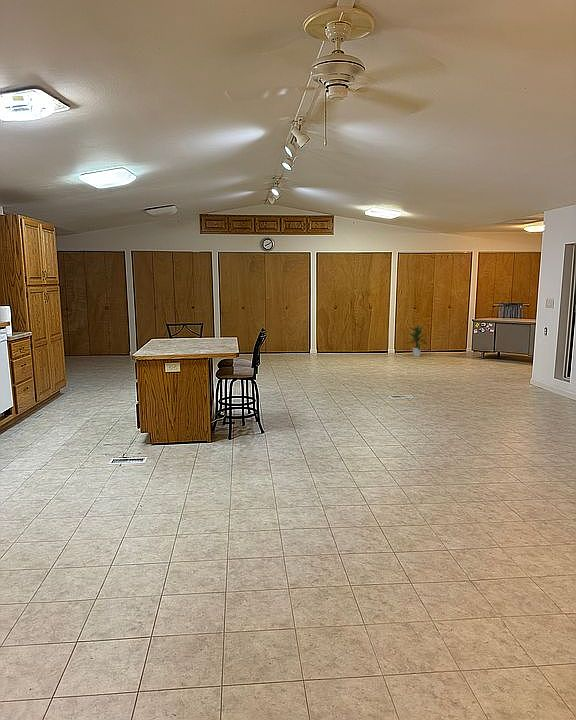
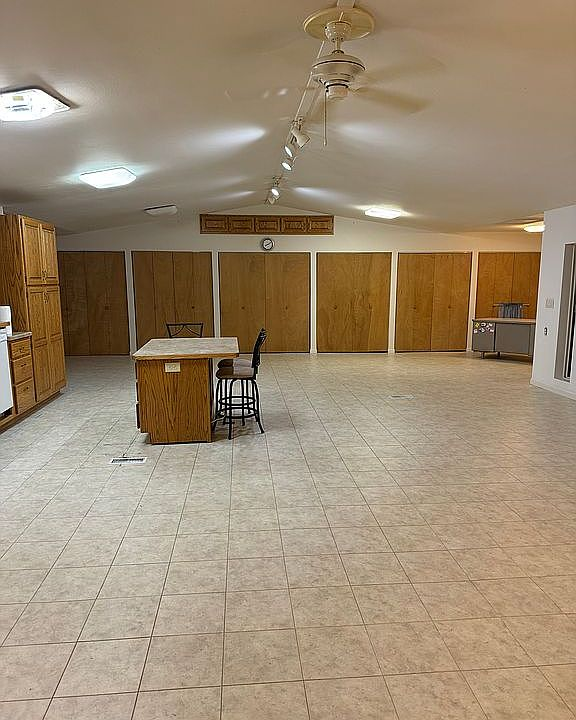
- indoor plant [405,323,427,358]
